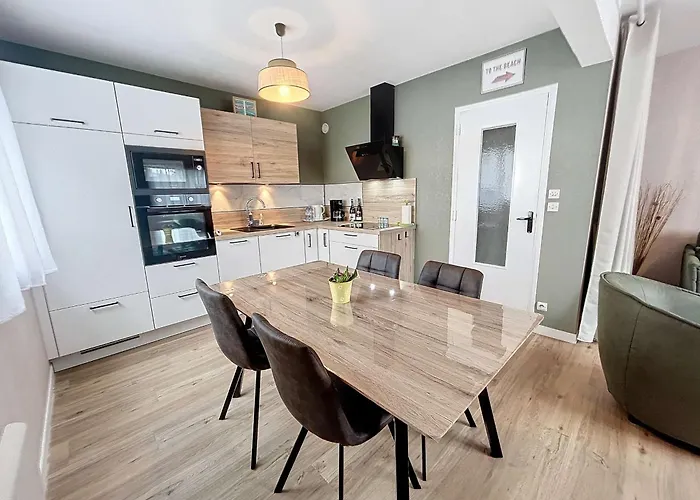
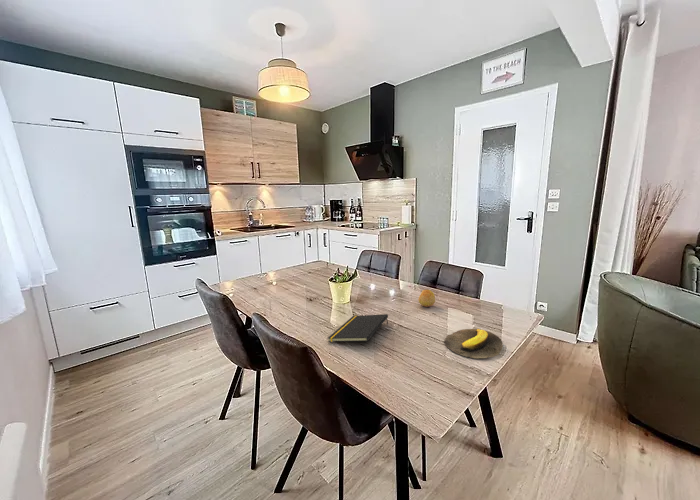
+ banana [444,328,504,359]
+ fruit [417,289,436,308]
+ notepad [326,313,389,343]
